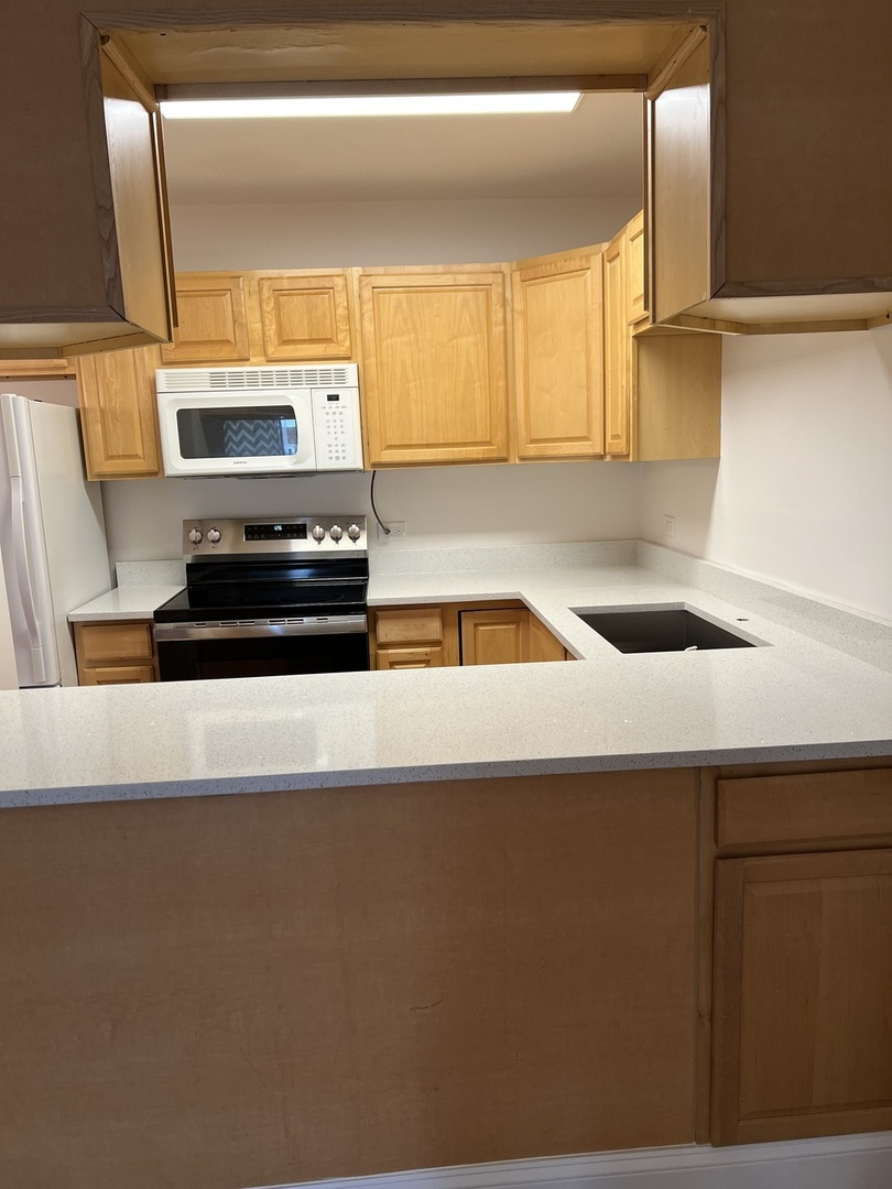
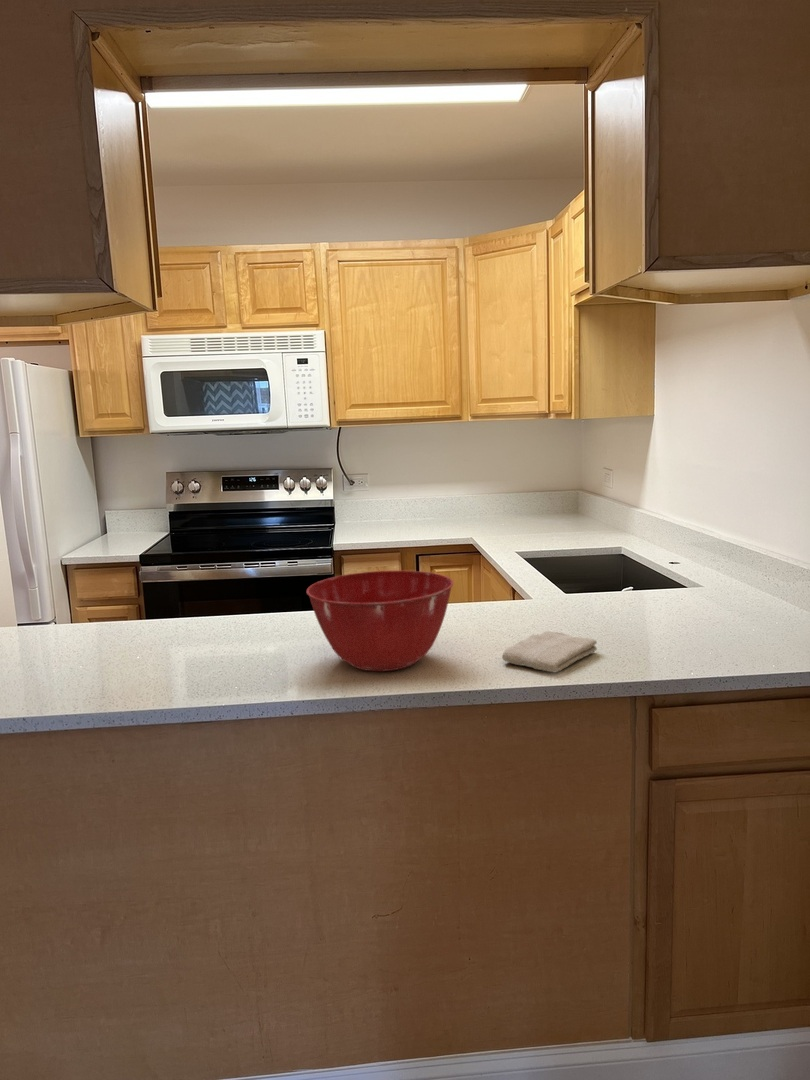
+ mixing bowl [306,570,454,672]
+ washcloth [501,630,598,674]
